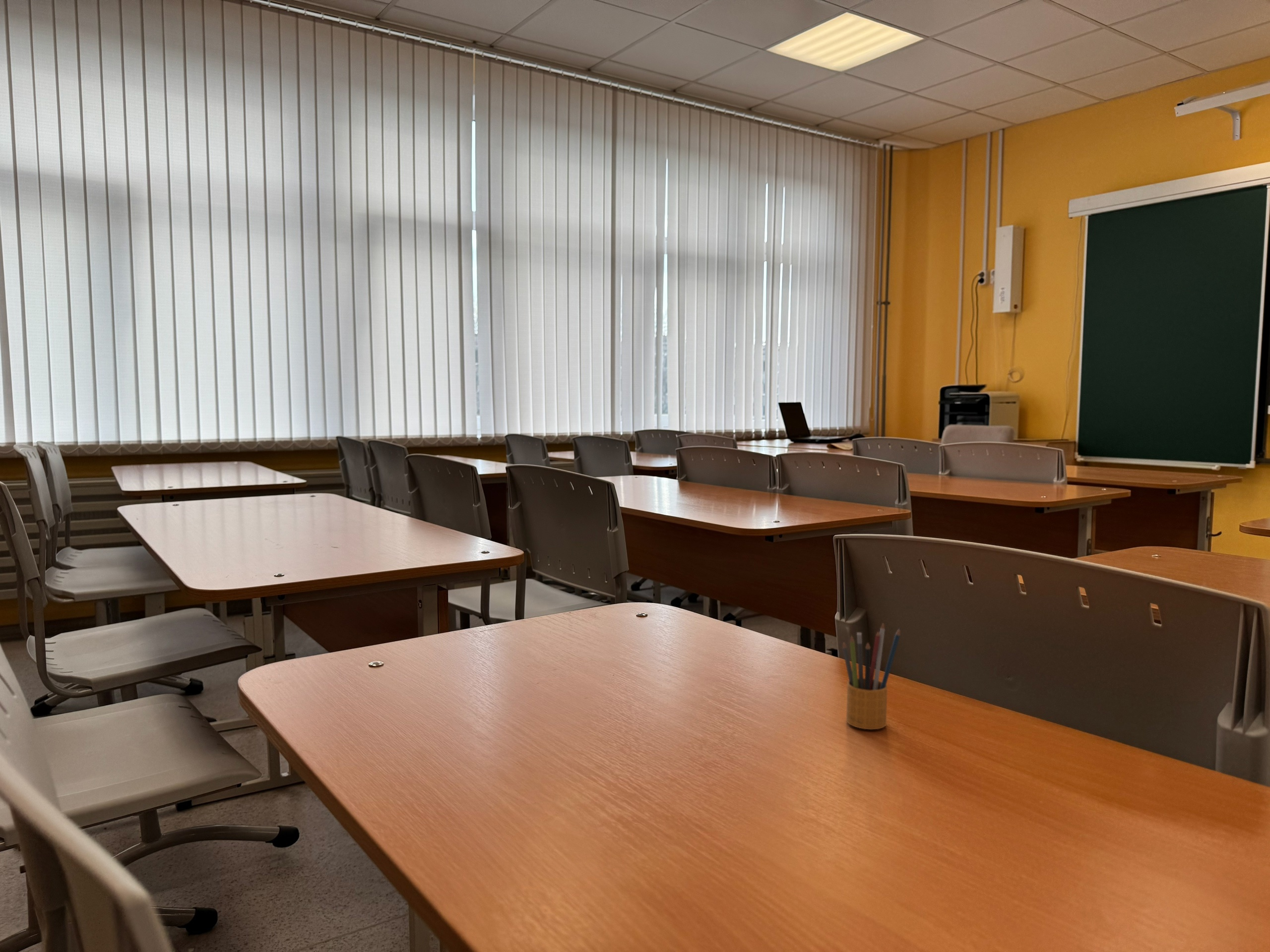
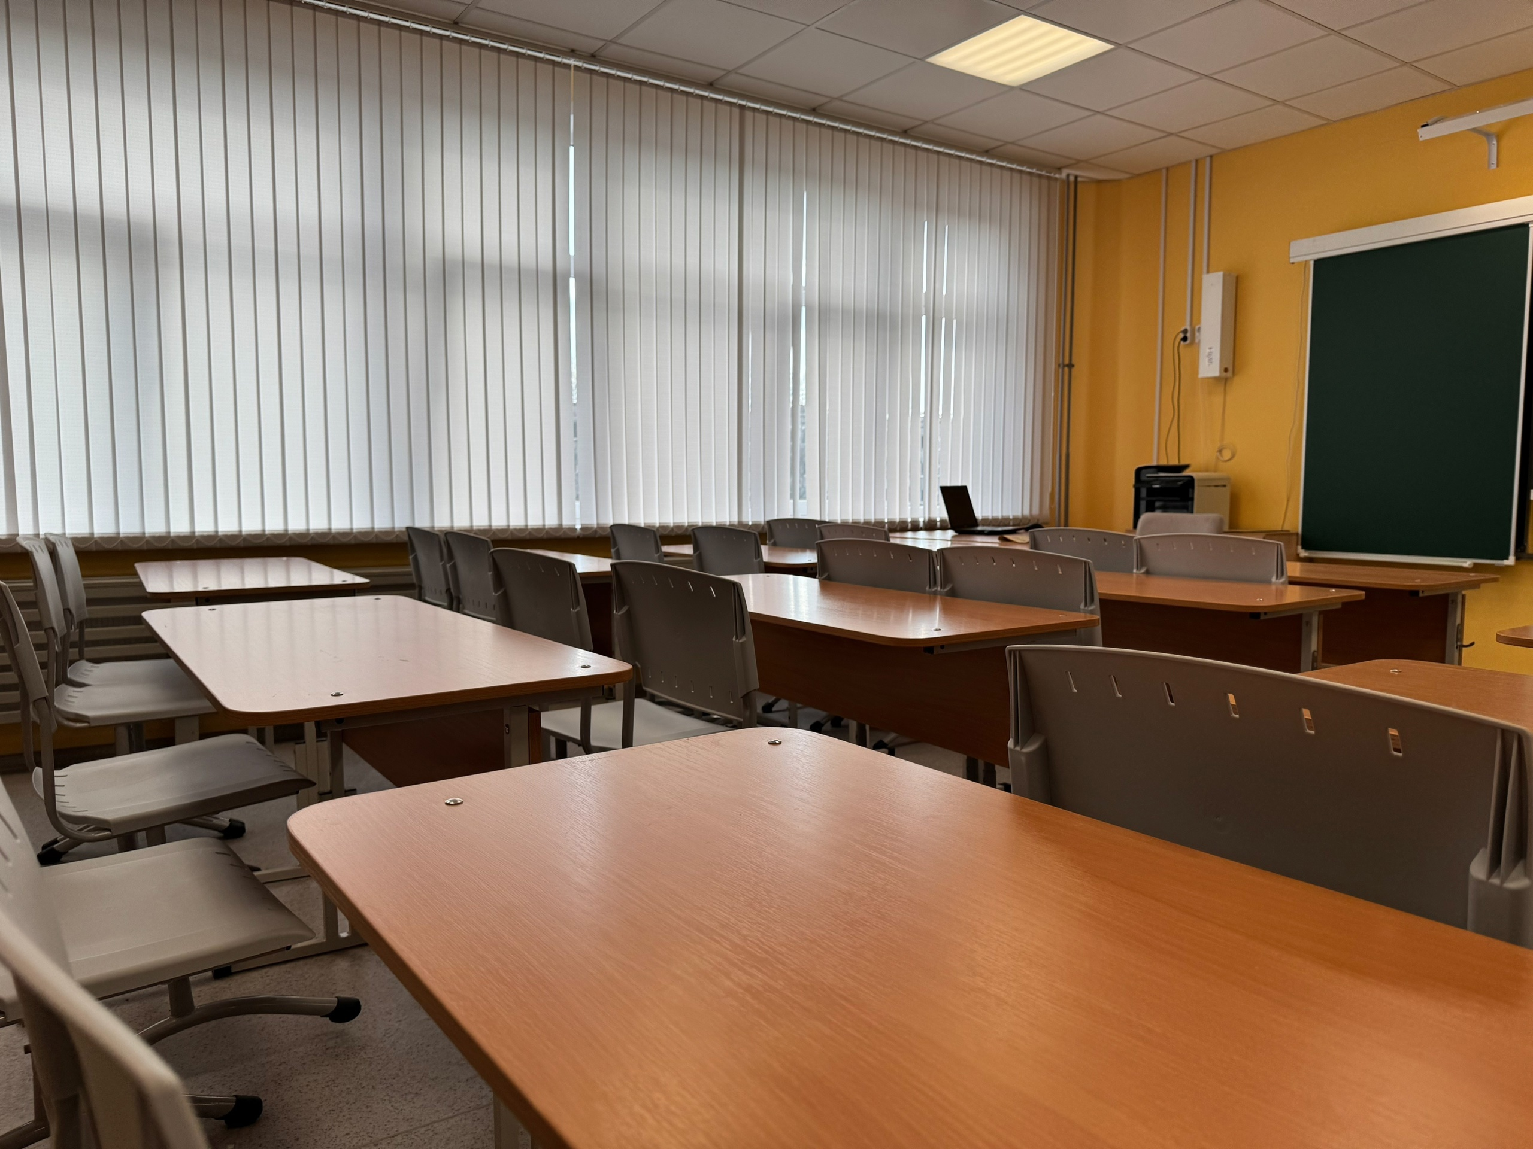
- pencil box [842,621,900,730]
